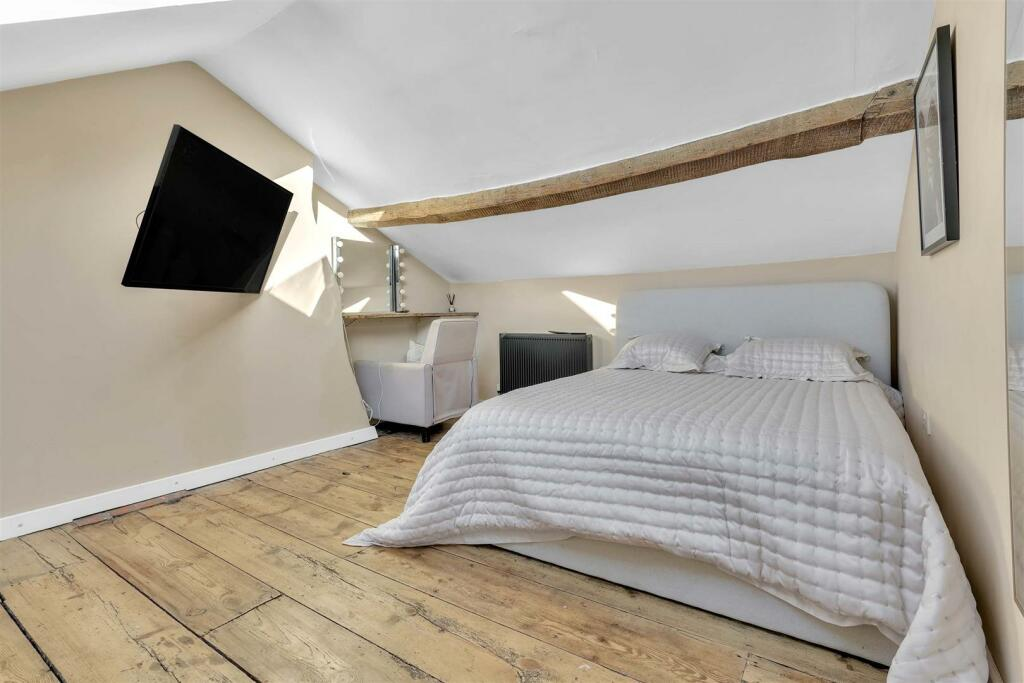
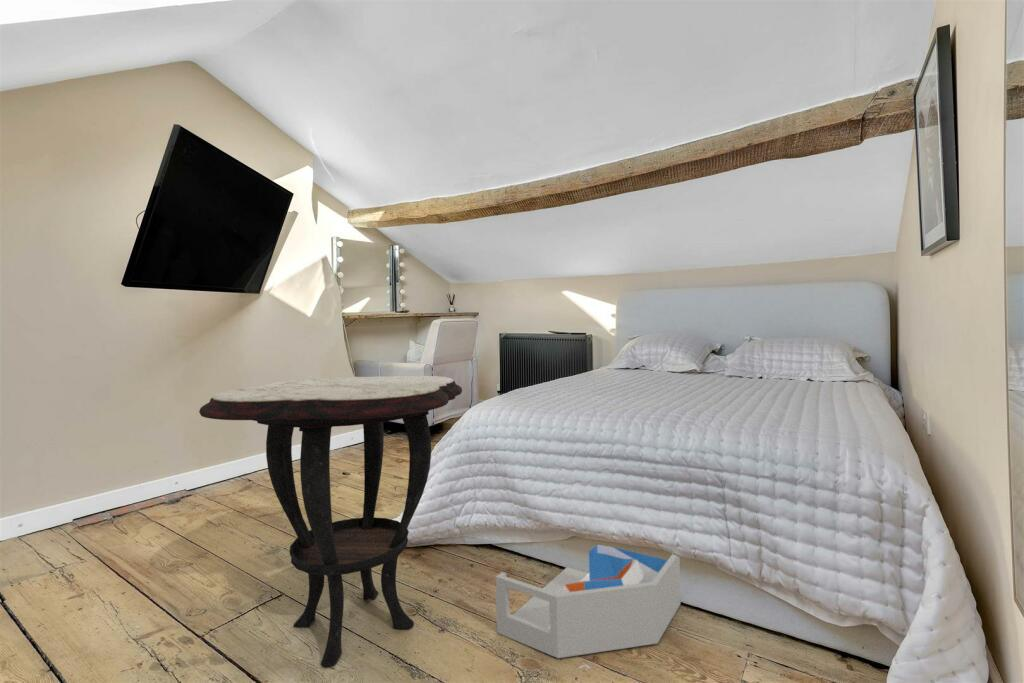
+ side table [198,375,463,668]
+ storage bin [495,544,682,659]
